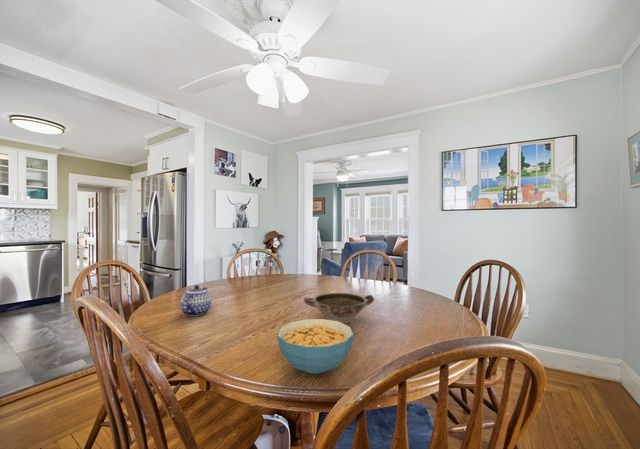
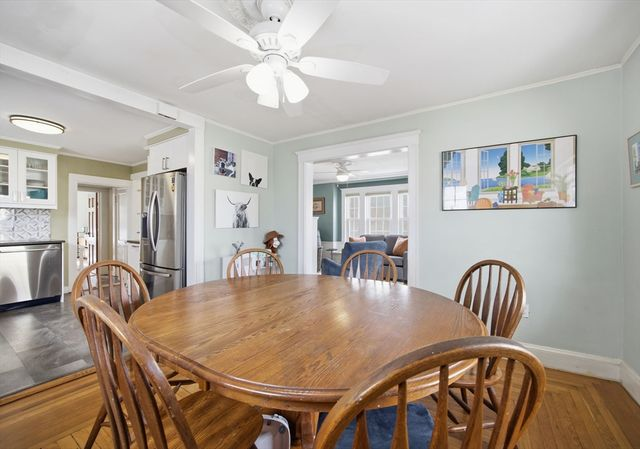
- cereal bowl [277,318,354,375]
- bowl [303,292,375,324]
- teapot [180,284,213,318]
